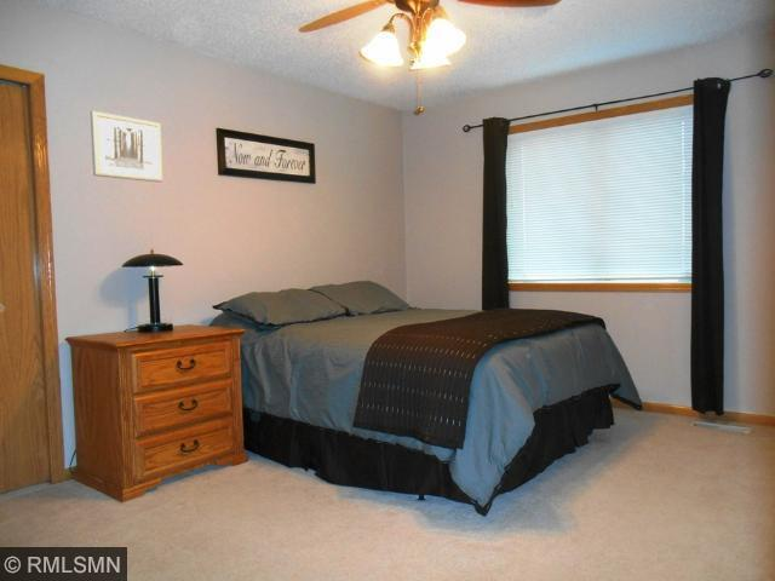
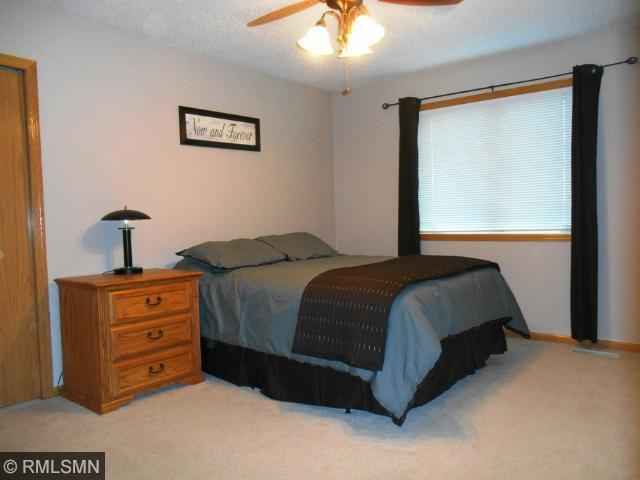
- wall art [90,109,165,183]
